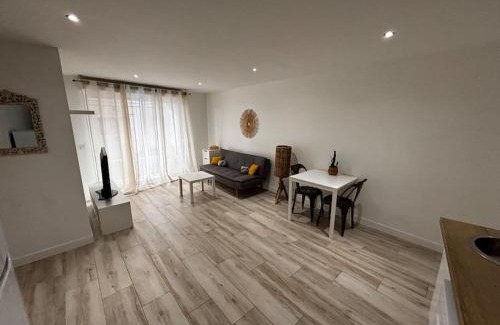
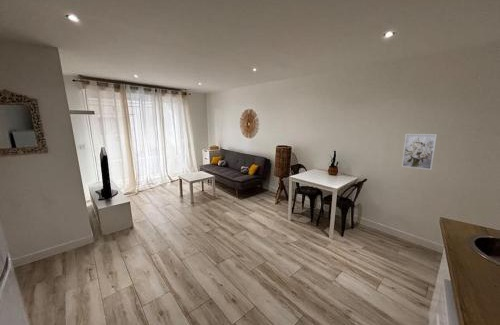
+ wall art [401,133,438,171]
